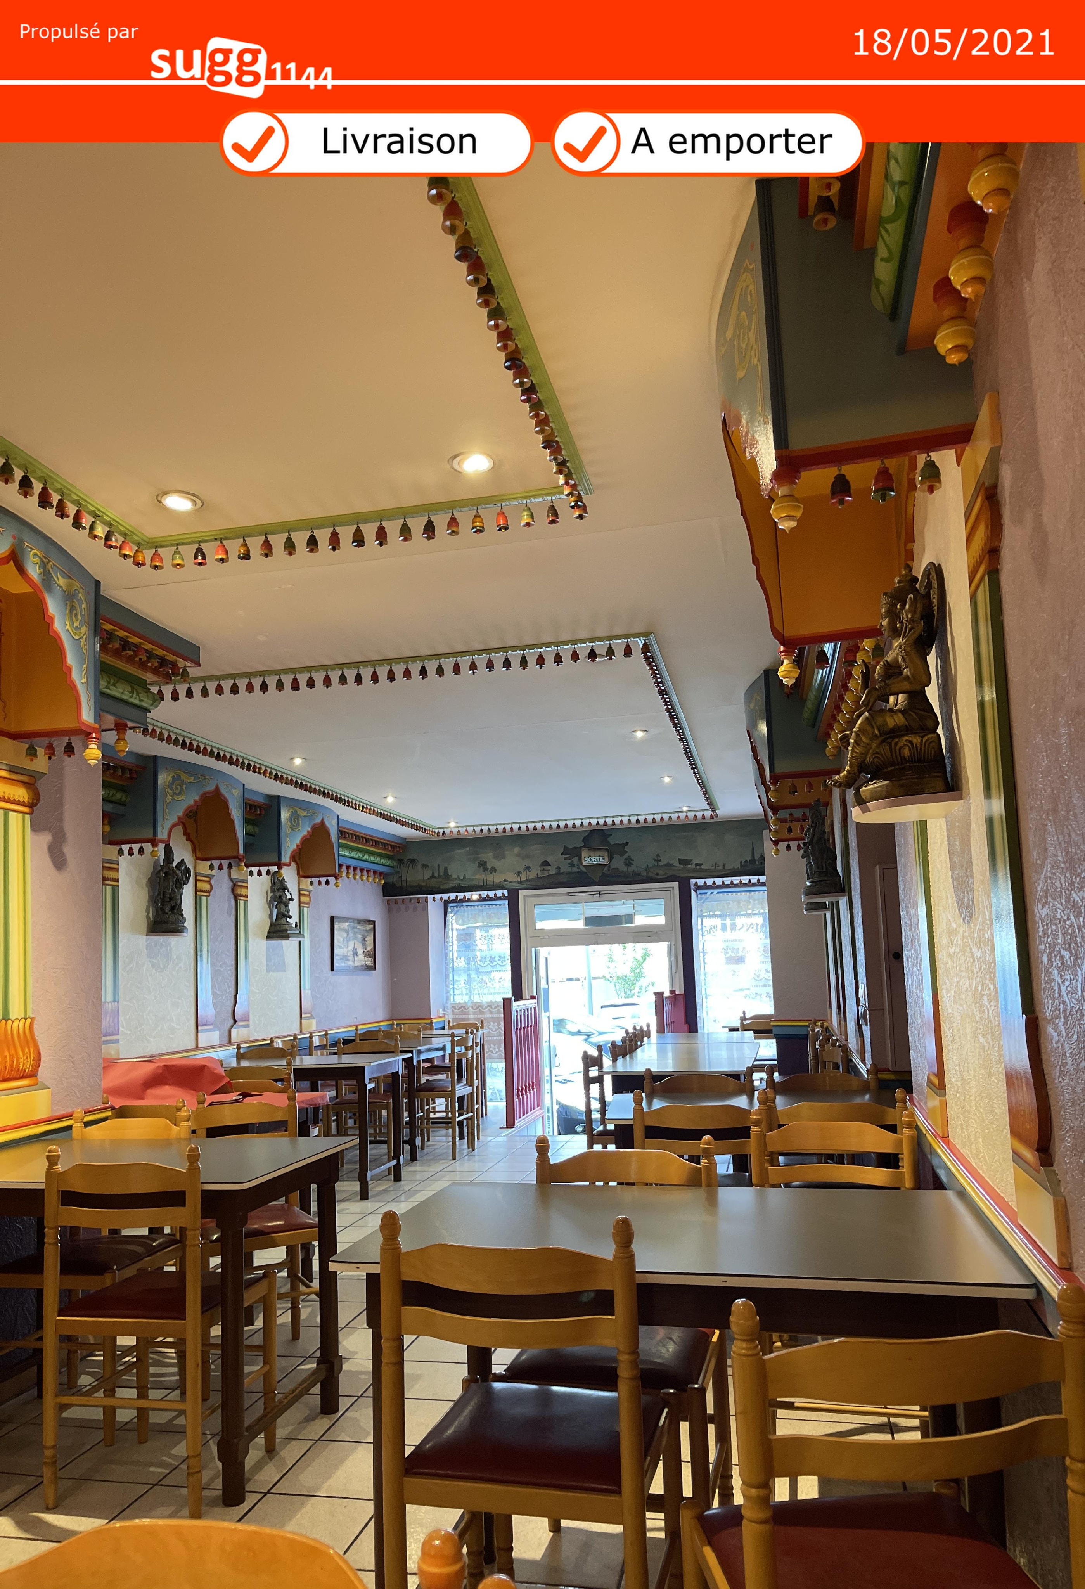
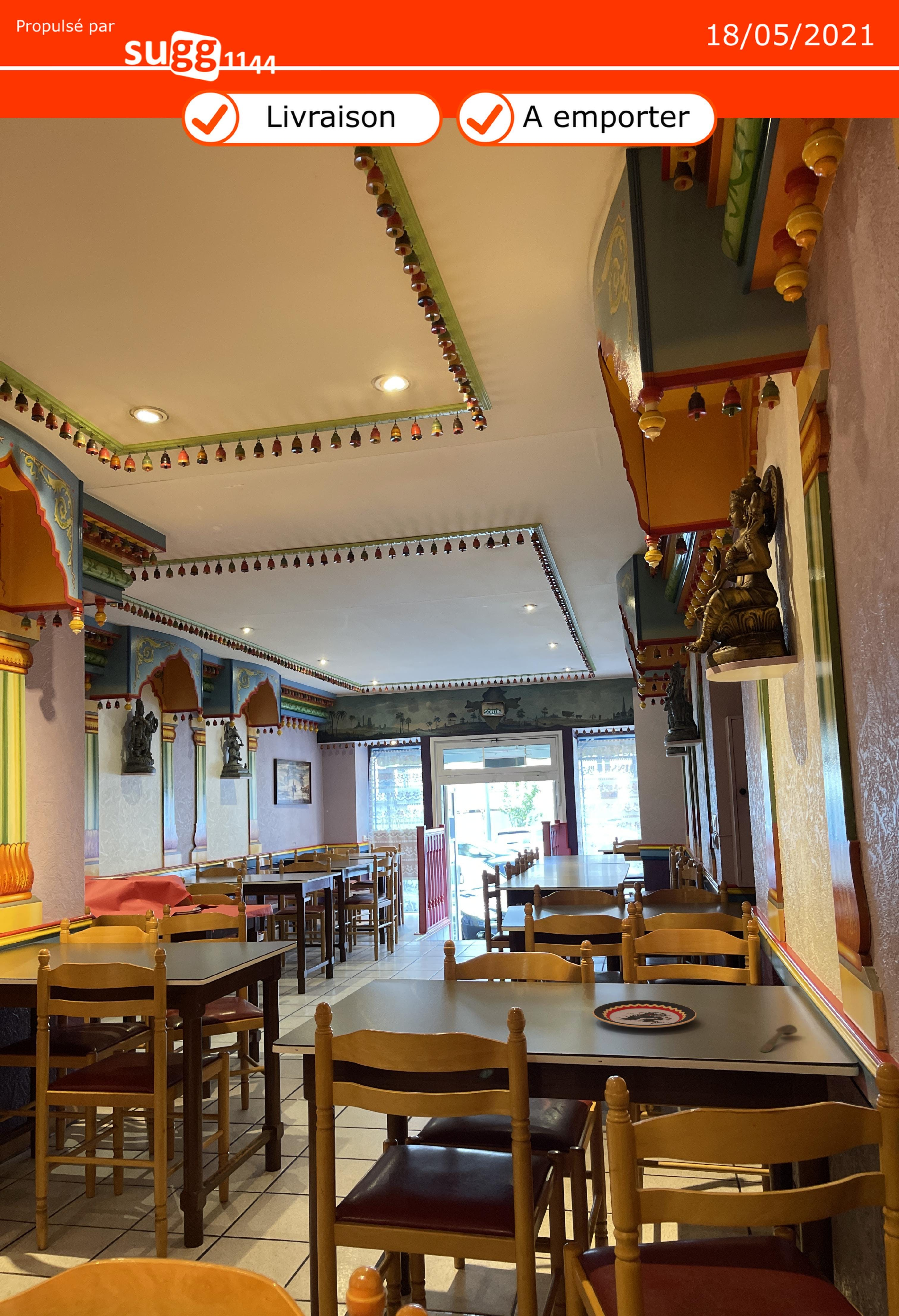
+ plate [592,1000,697,1028]
+ spoon [760,1024,797,1053]
